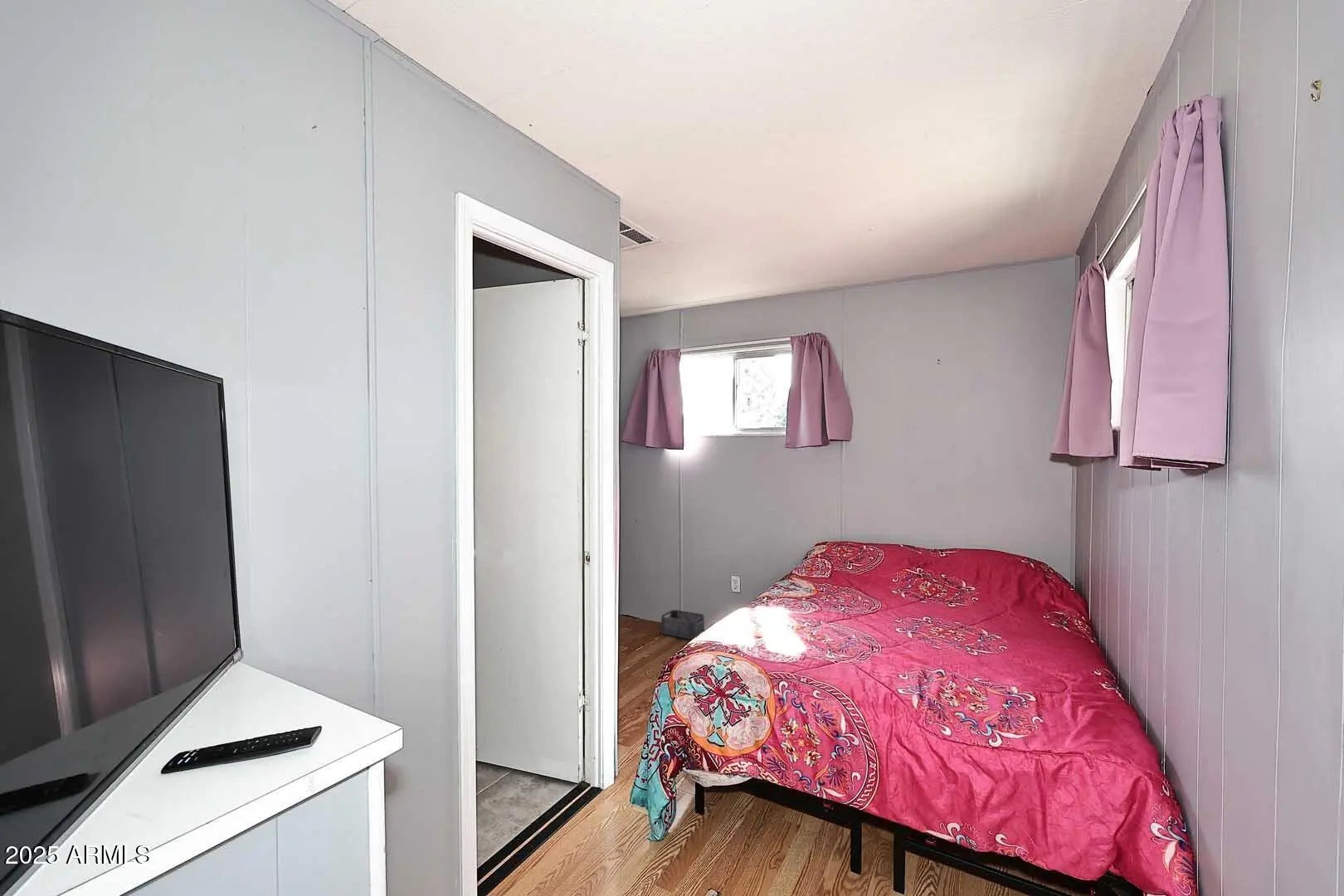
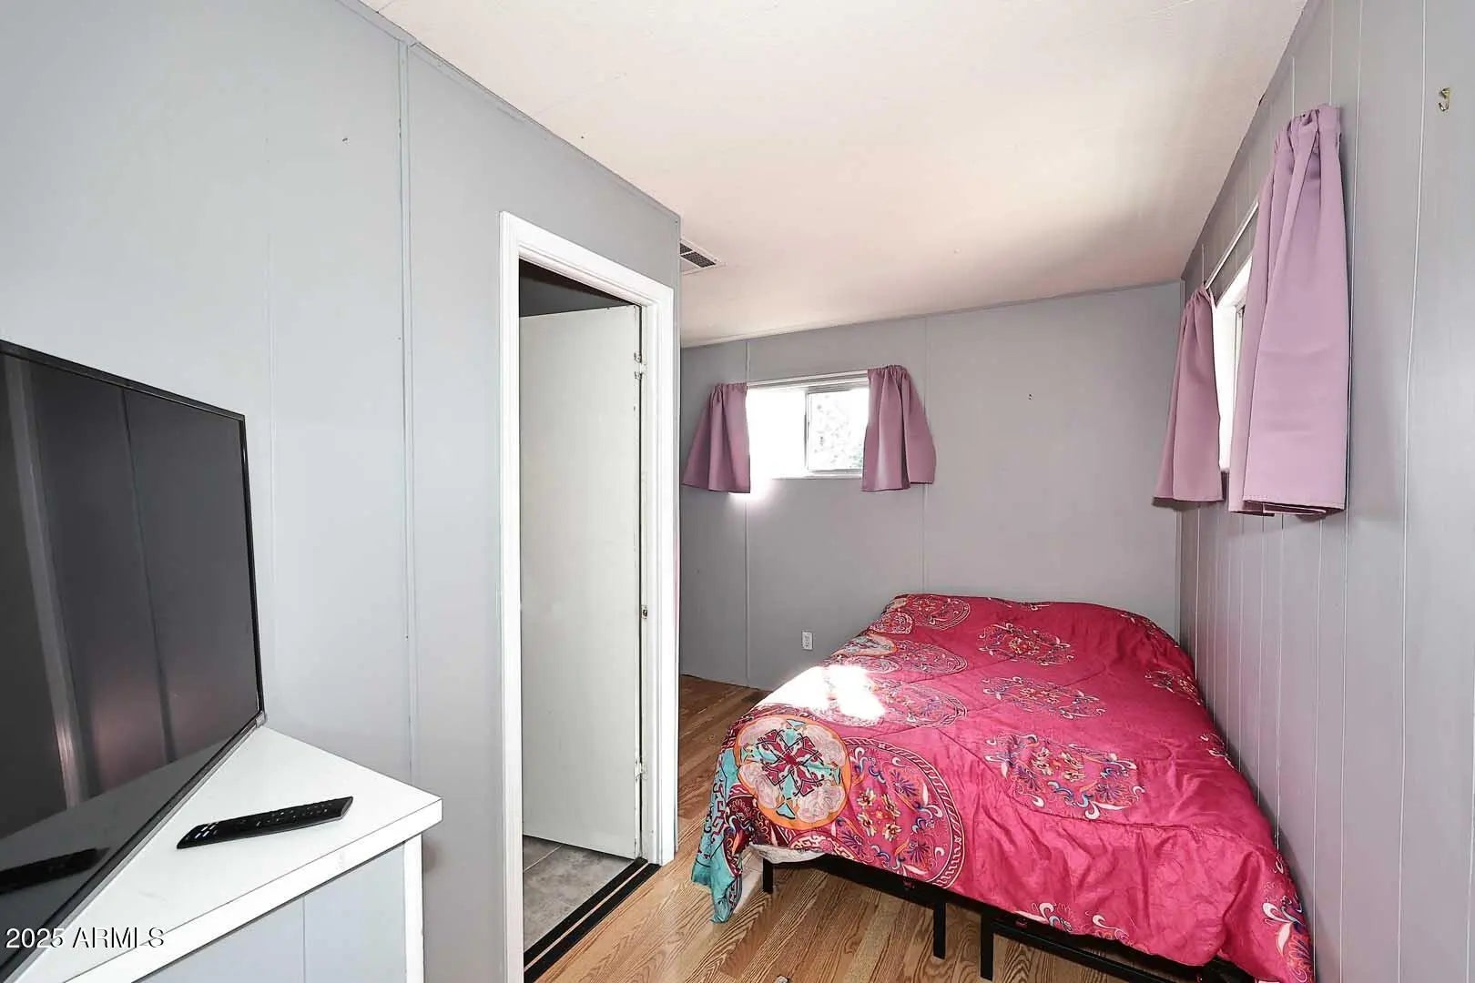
- storage bin [660,609,705,640]
